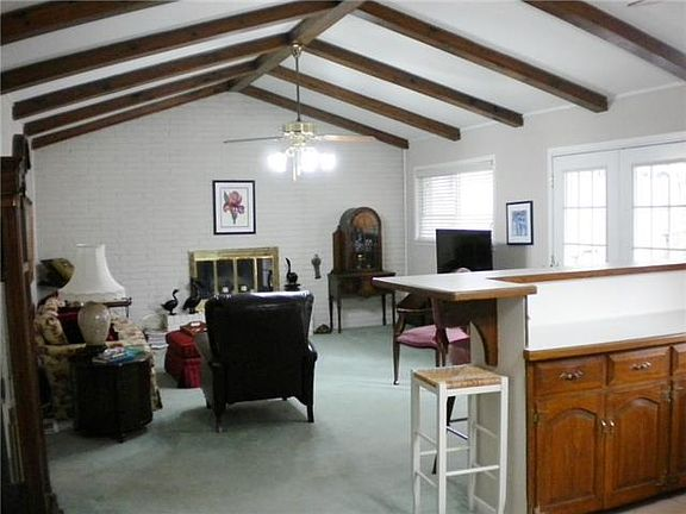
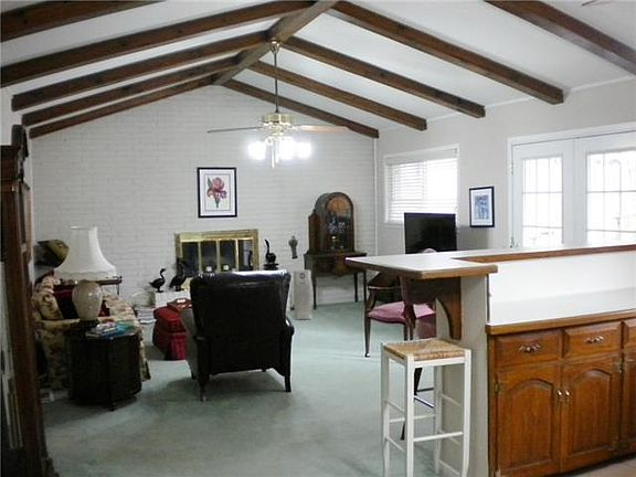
+ air purifier [293,269,312,320]
